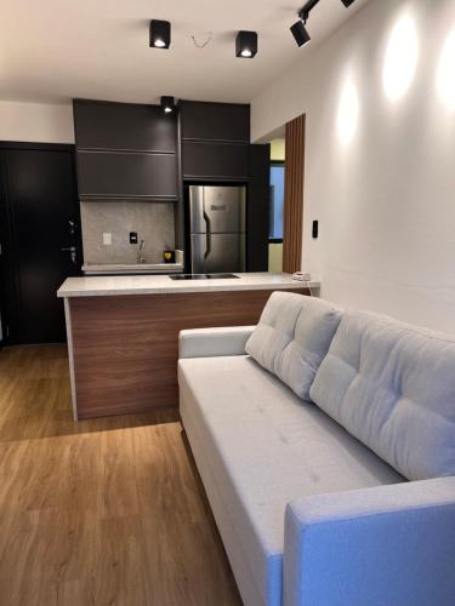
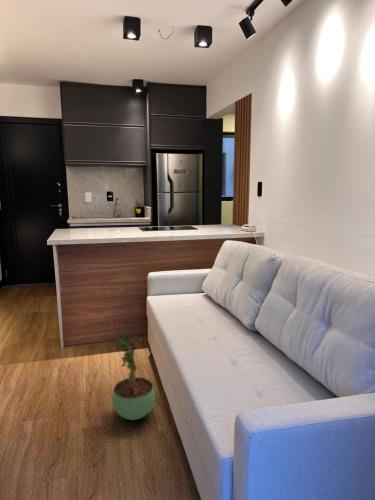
+ potted plant [111,333,156,421]
